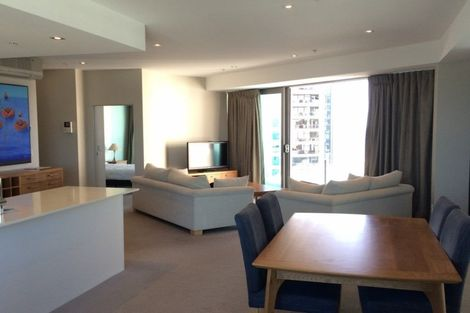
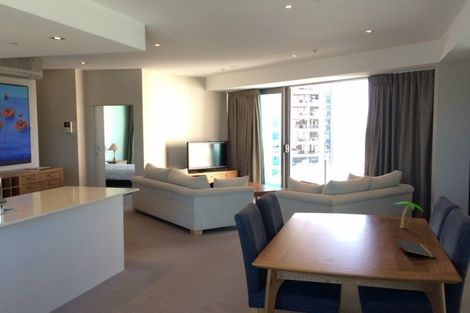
+ plant [393,201,424,229]
+ notepad [395,238,436,259]
